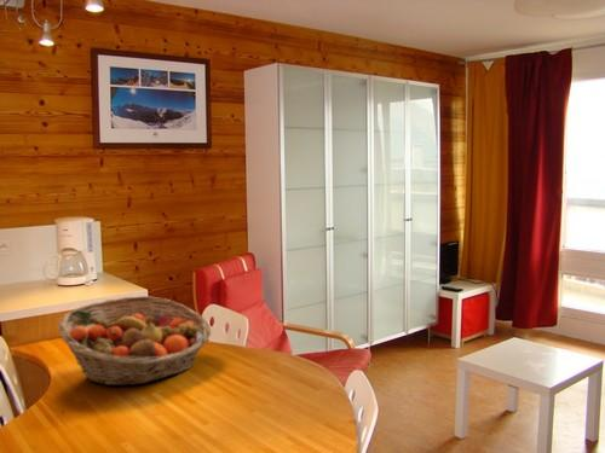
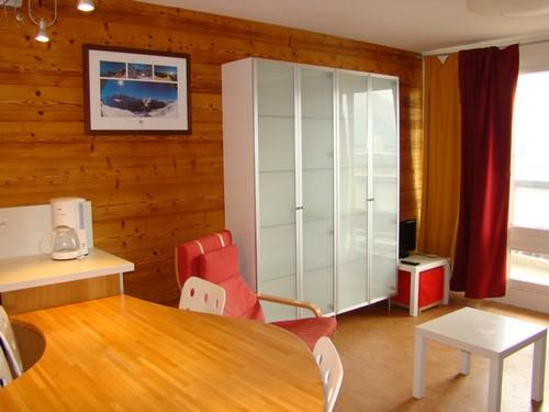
- fruit basket [57,295,212,387]
